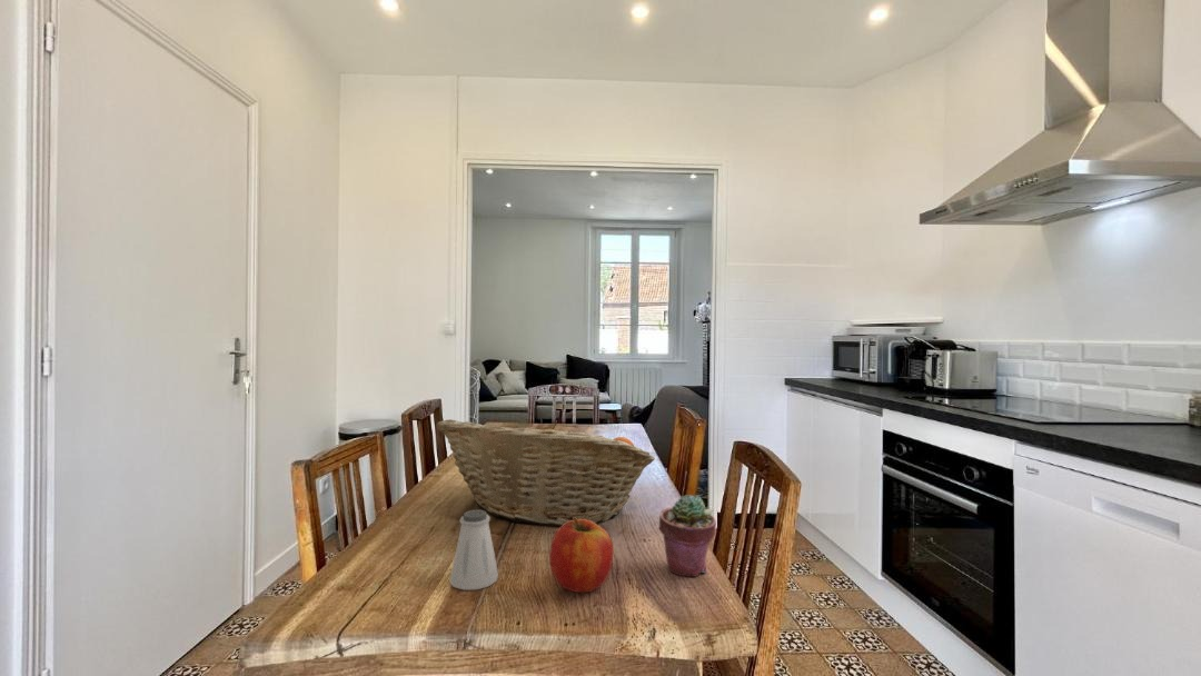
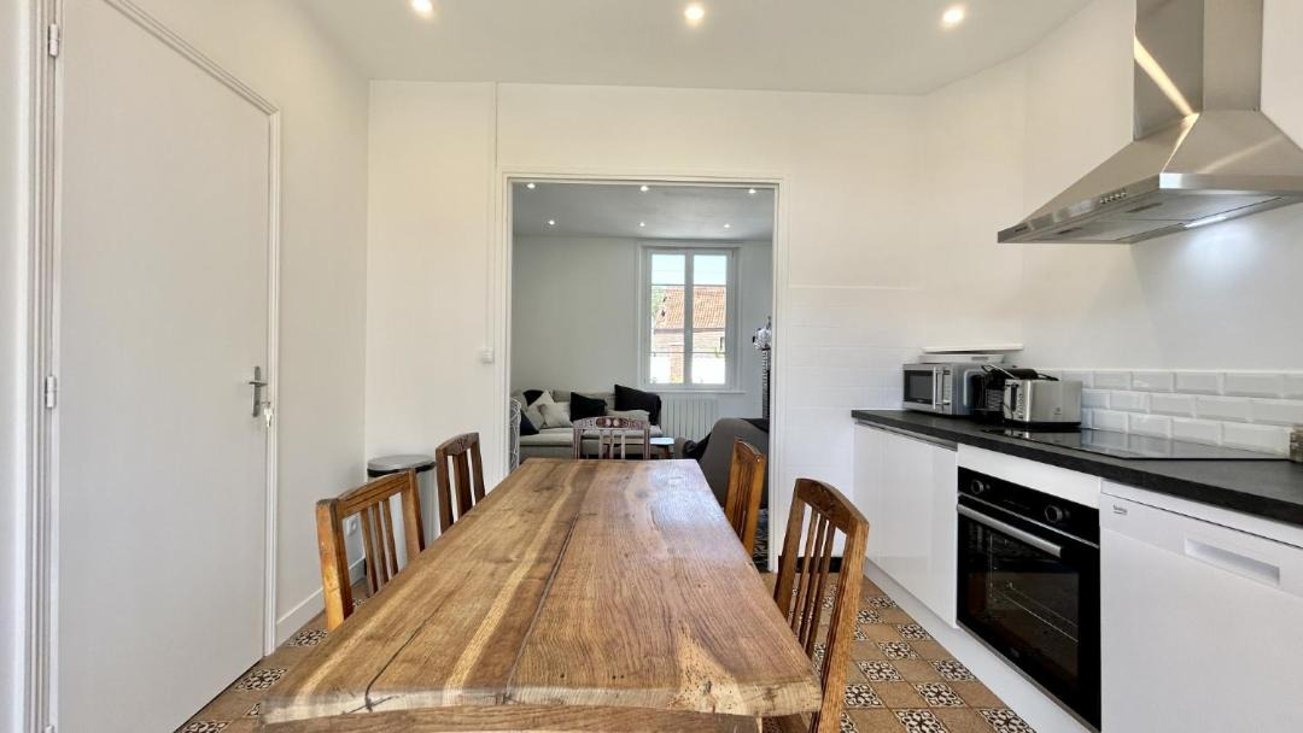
- potted succulent [658,494,717,577]
- saltshaker [448,509,499,592]
- apple [548,517,614,594]
- fruit basket [435,418,656,527]
